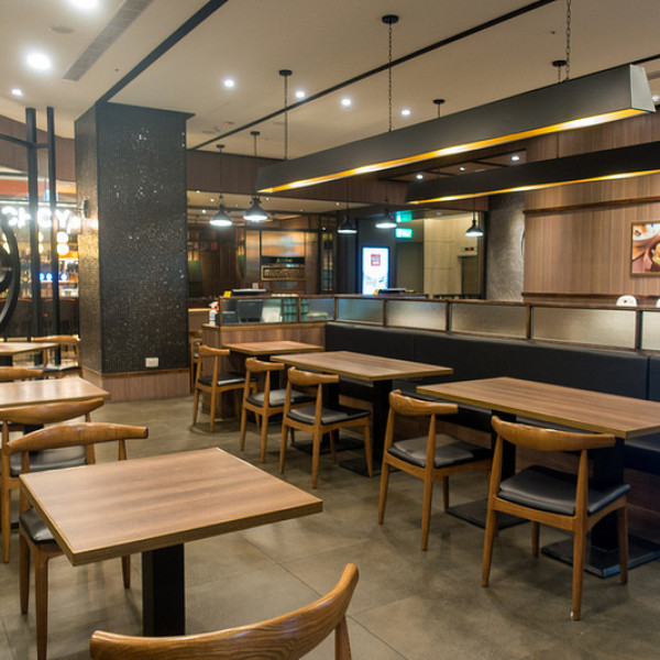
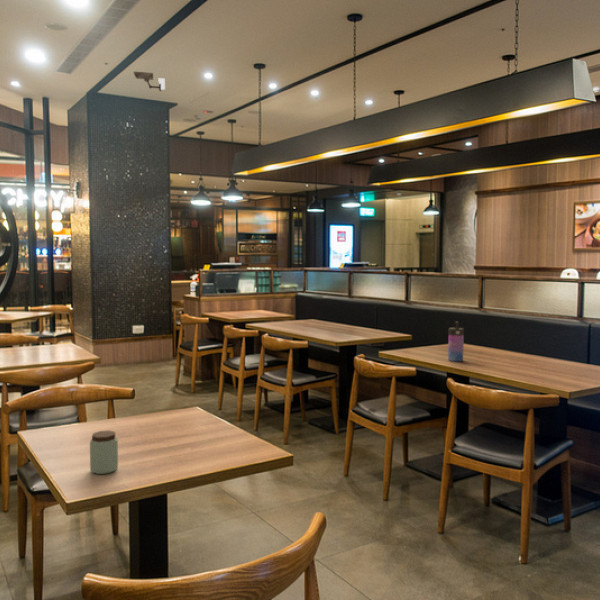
+ water bottle [447,320,465,362]
+ security camera [133,71,166,92]
+ peanut butter [89,430,119,475]
